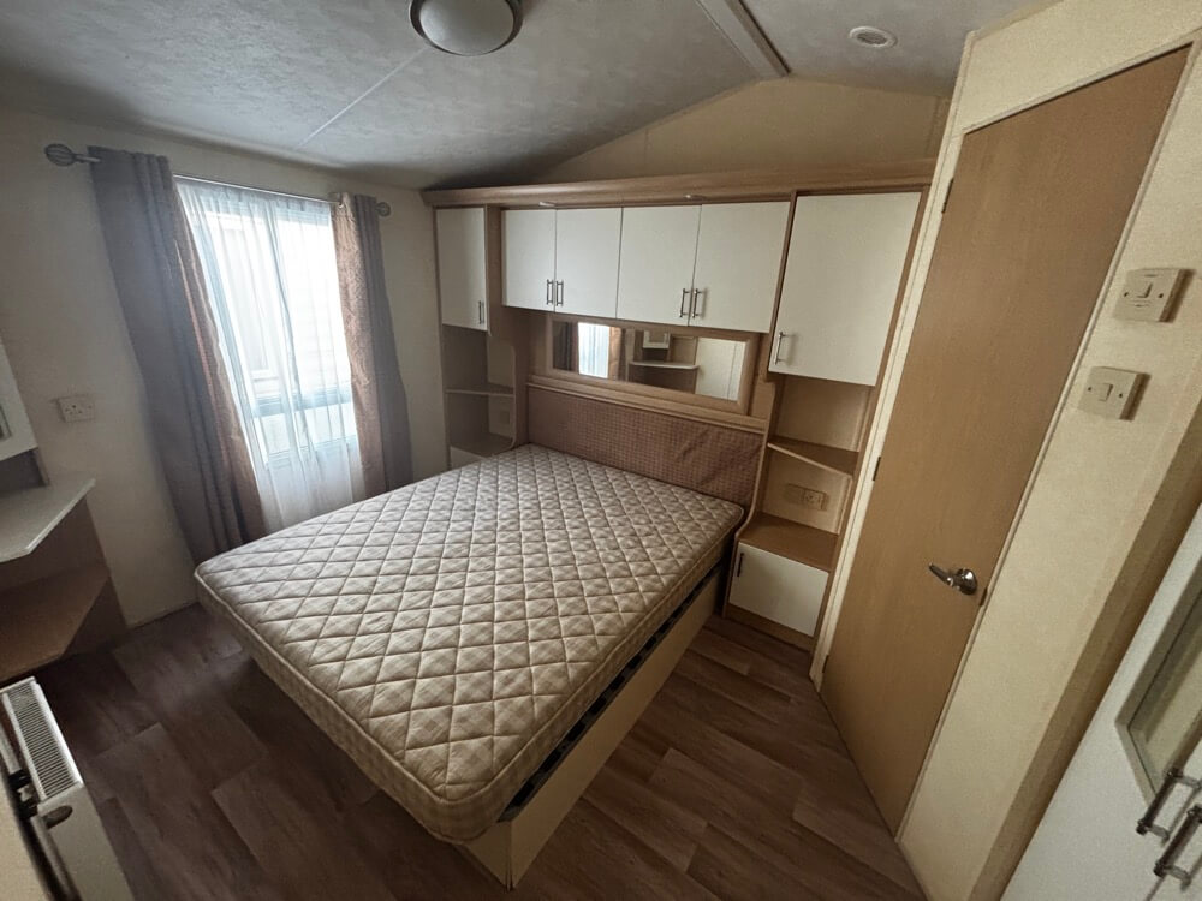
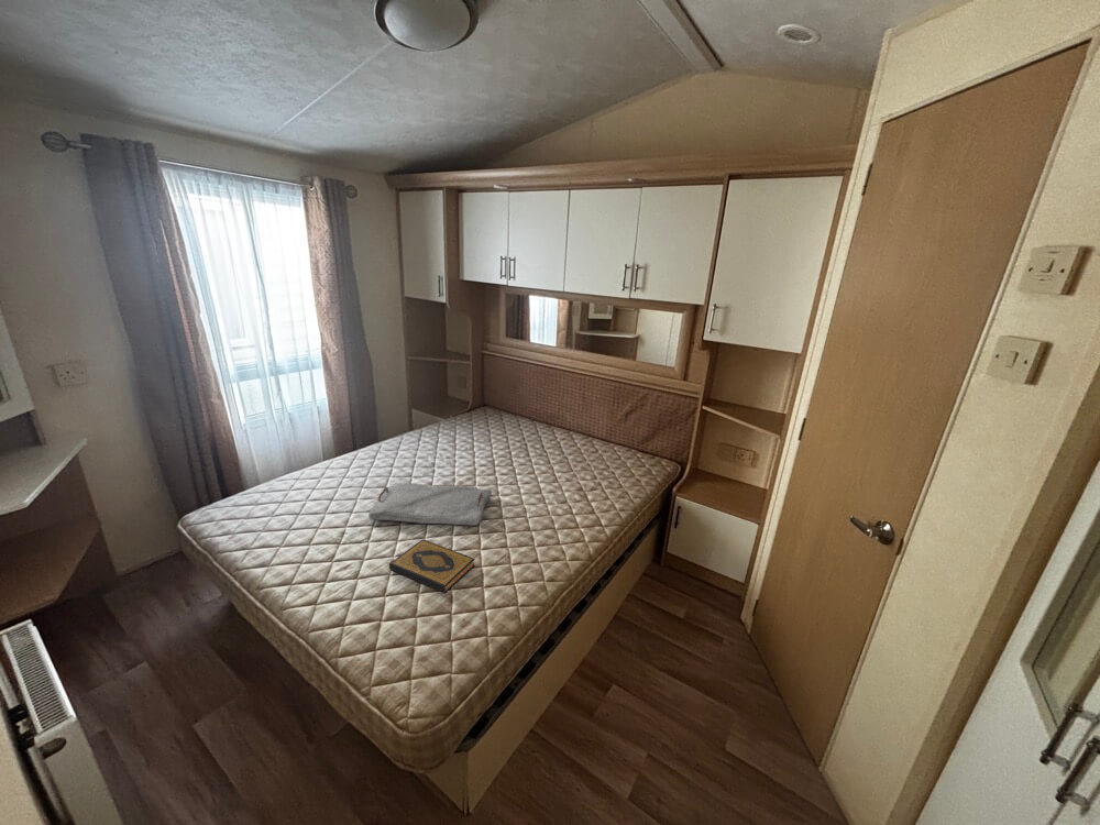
+ serving tray [367,482,493,526]
+ hardback book [388,538,476,594]
